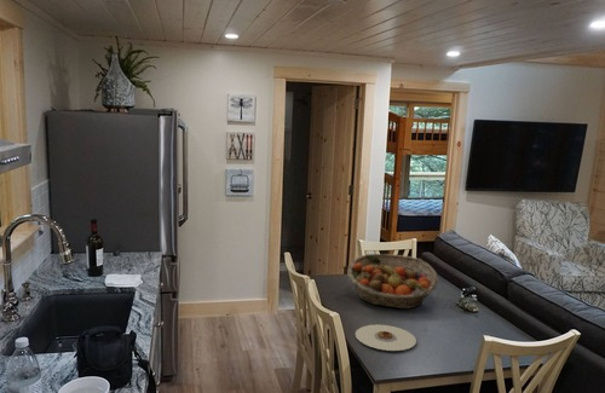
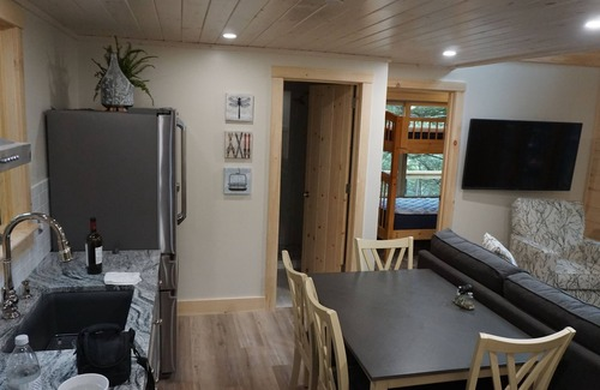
- fruit basket [346,253,439,310]
- plate [355,324,417,352]
